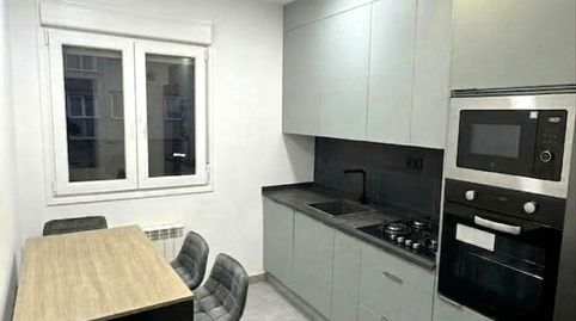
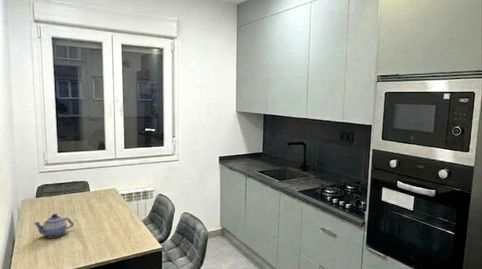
+ teapot [32,213,75,239]
